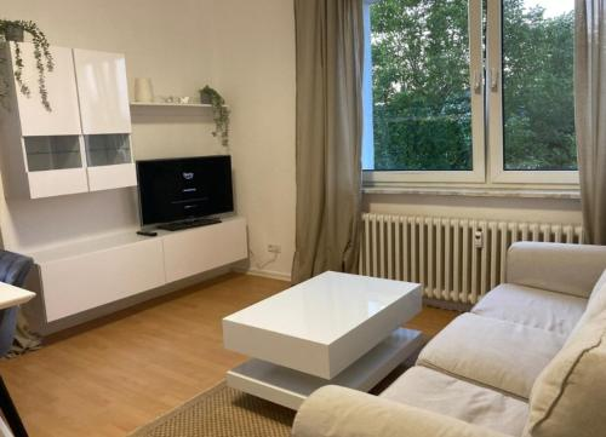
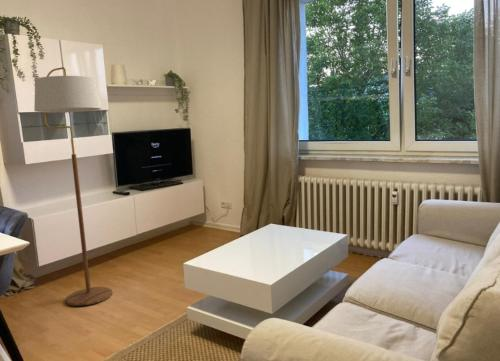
+ floor lamp [33,66,114,307]
